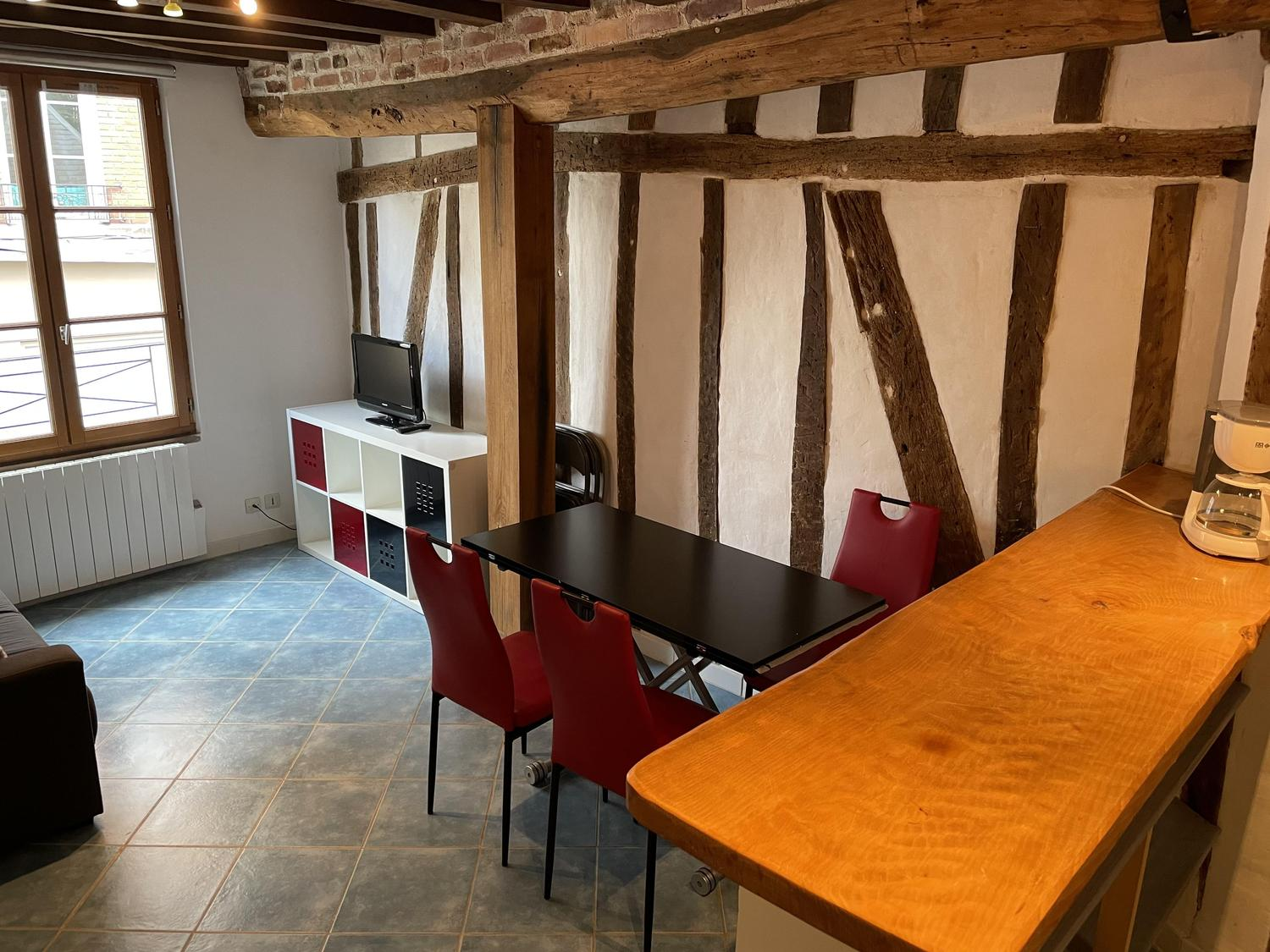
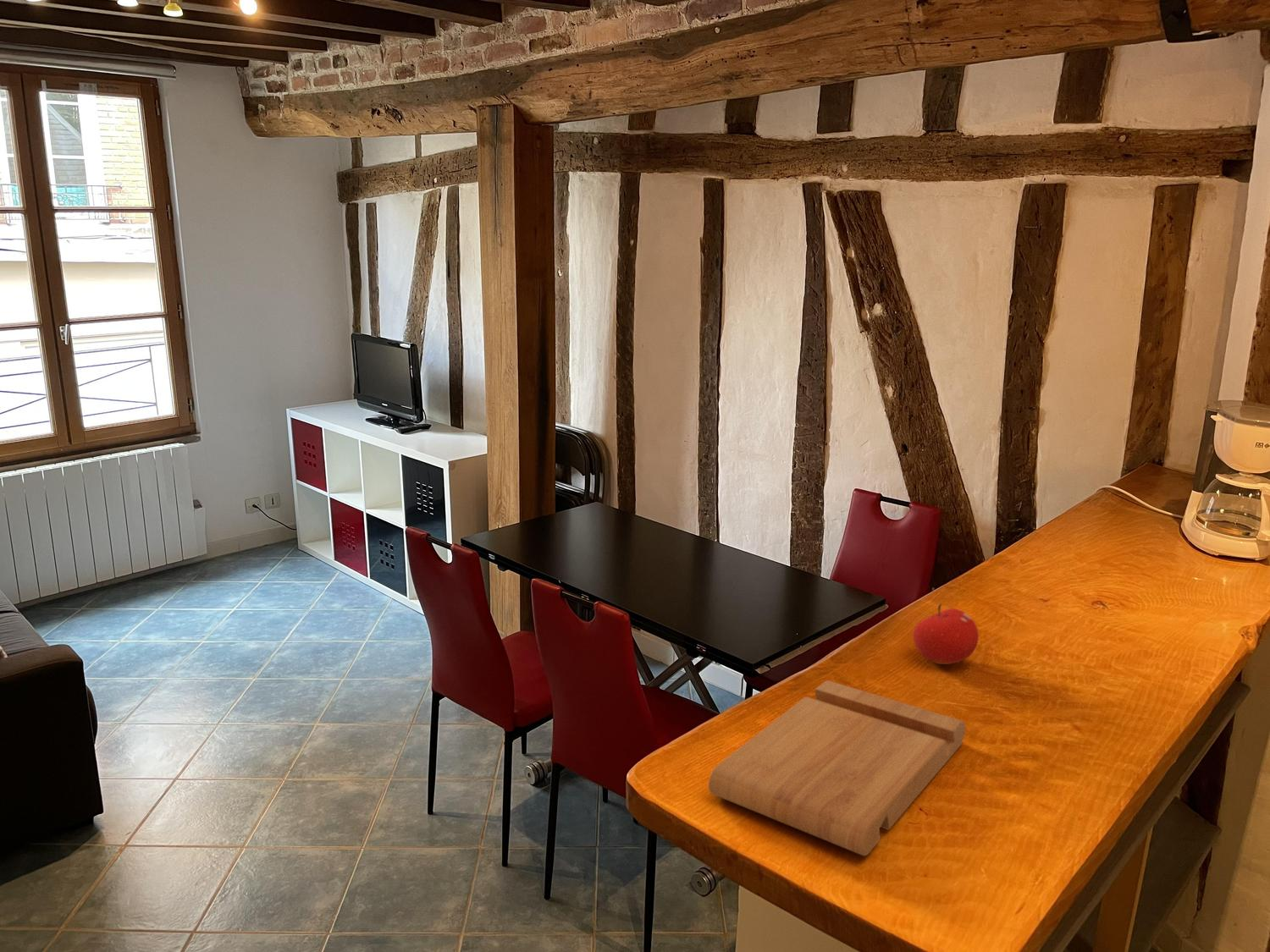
+ fruit [913,603,980,665]
+ cutting board [708,680,966,857]
